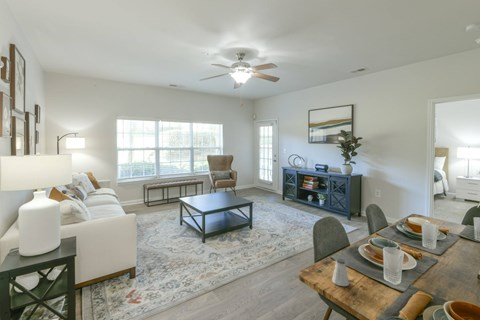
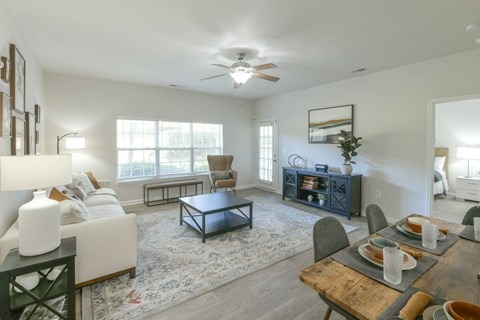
- saltshaker [331,258,350,287]
